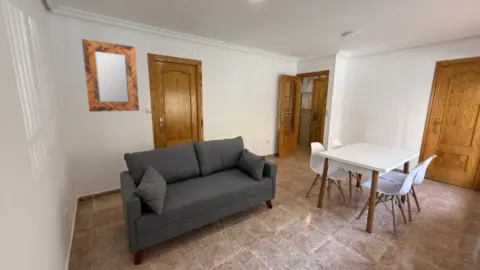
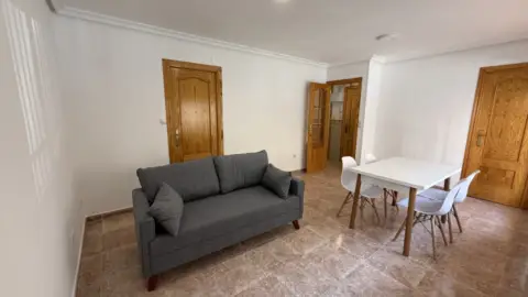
- home mirror [81,38,140,113]
